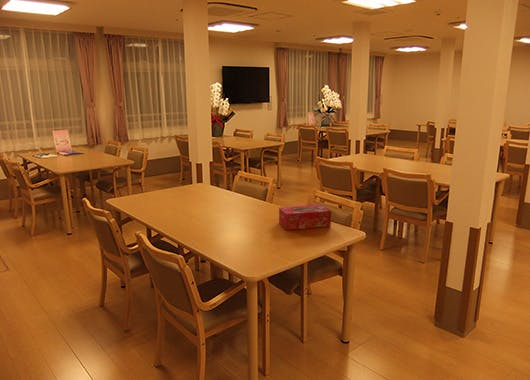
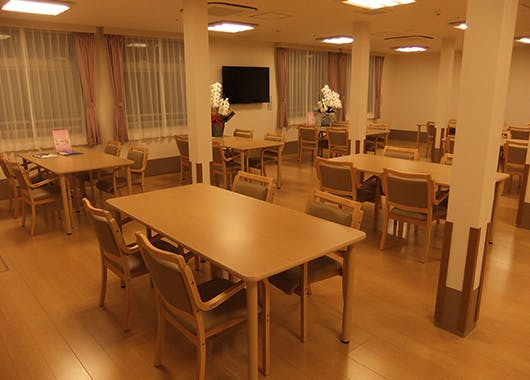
- tissue box [278,204,332,231]
